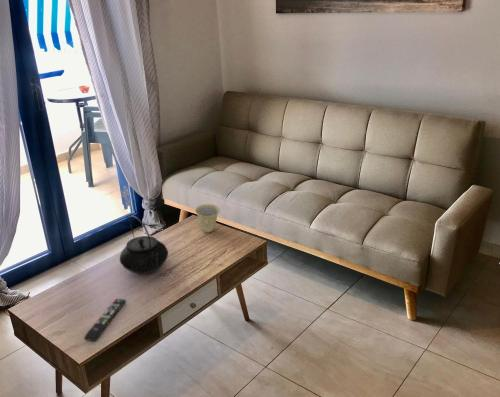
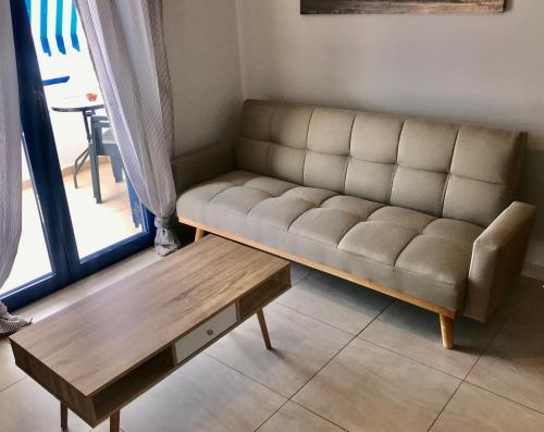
- remote control [83,298,127,342]
- teapot [119,215,169,275]
- cup [194,203,221,233]
